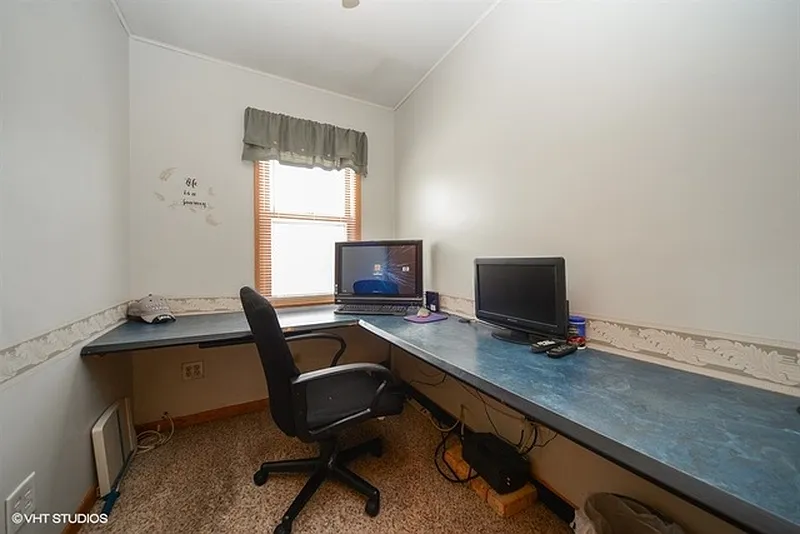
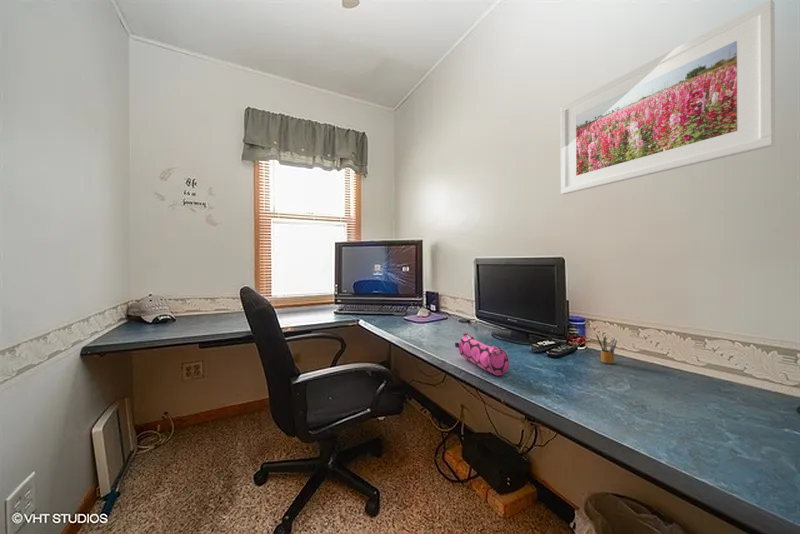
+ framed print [560,0,776,195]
+ pencil box [595,333,618,365]
+ pencil case [454,332,510,376]
